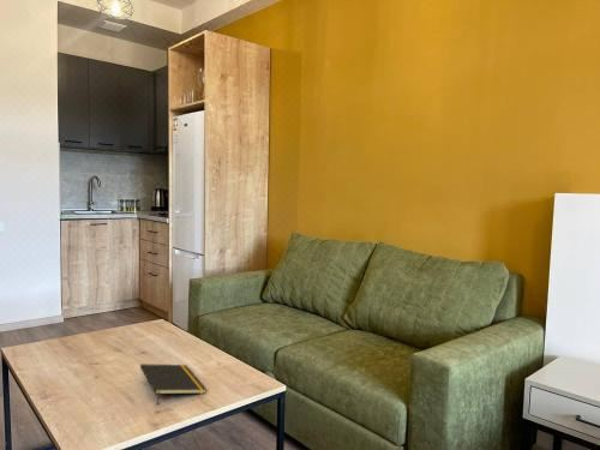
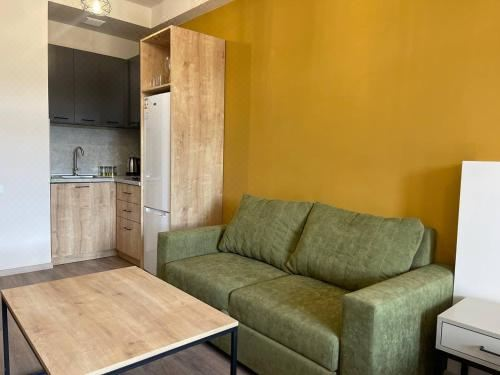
- notepad [139,362,208,406]
